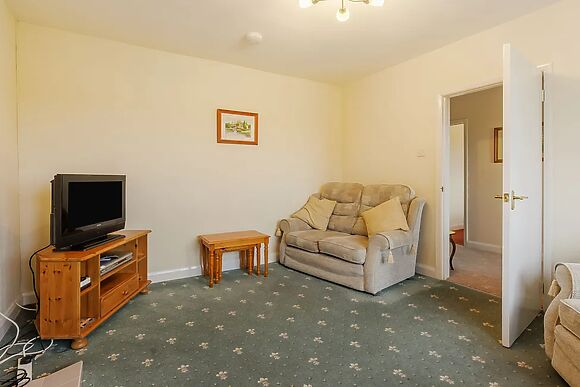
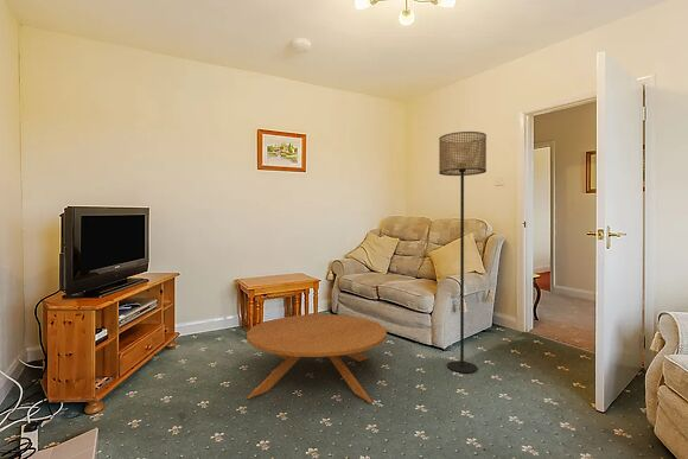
+ coffee table [246,313,388,403]
+ floor lamp [438,130,488,374]
